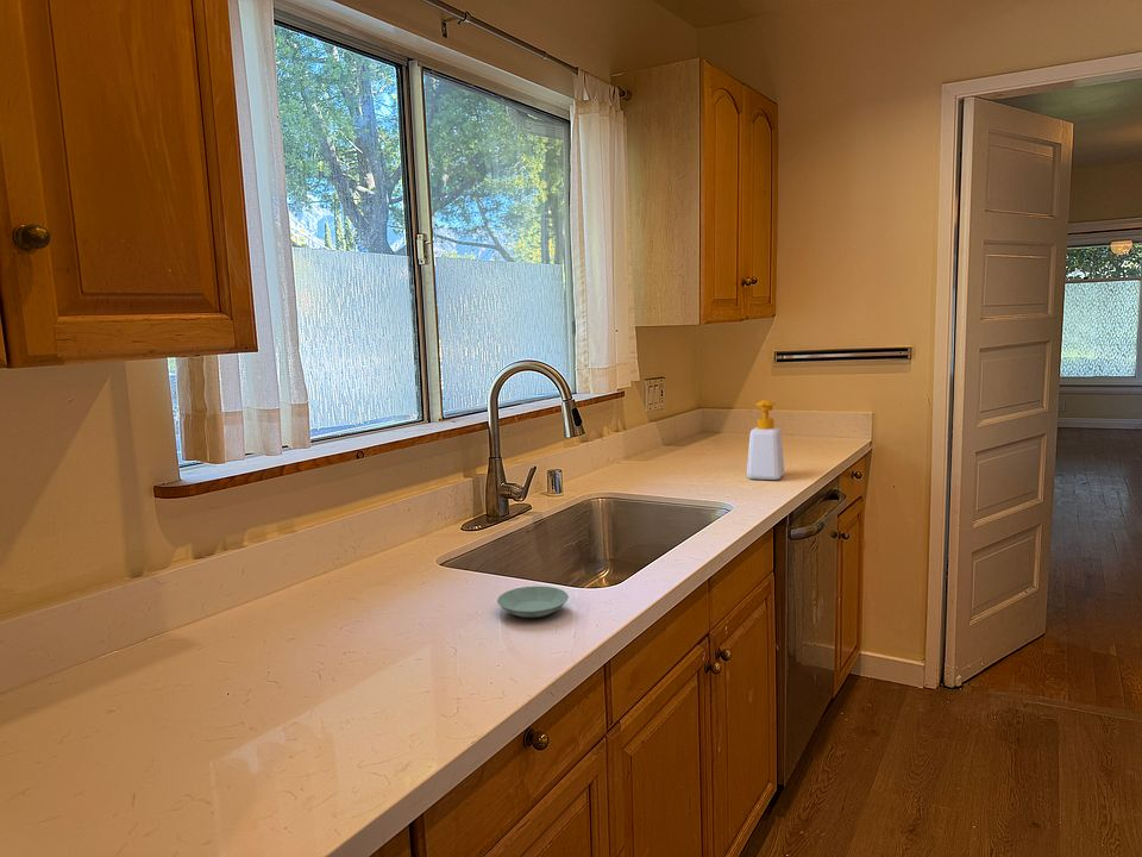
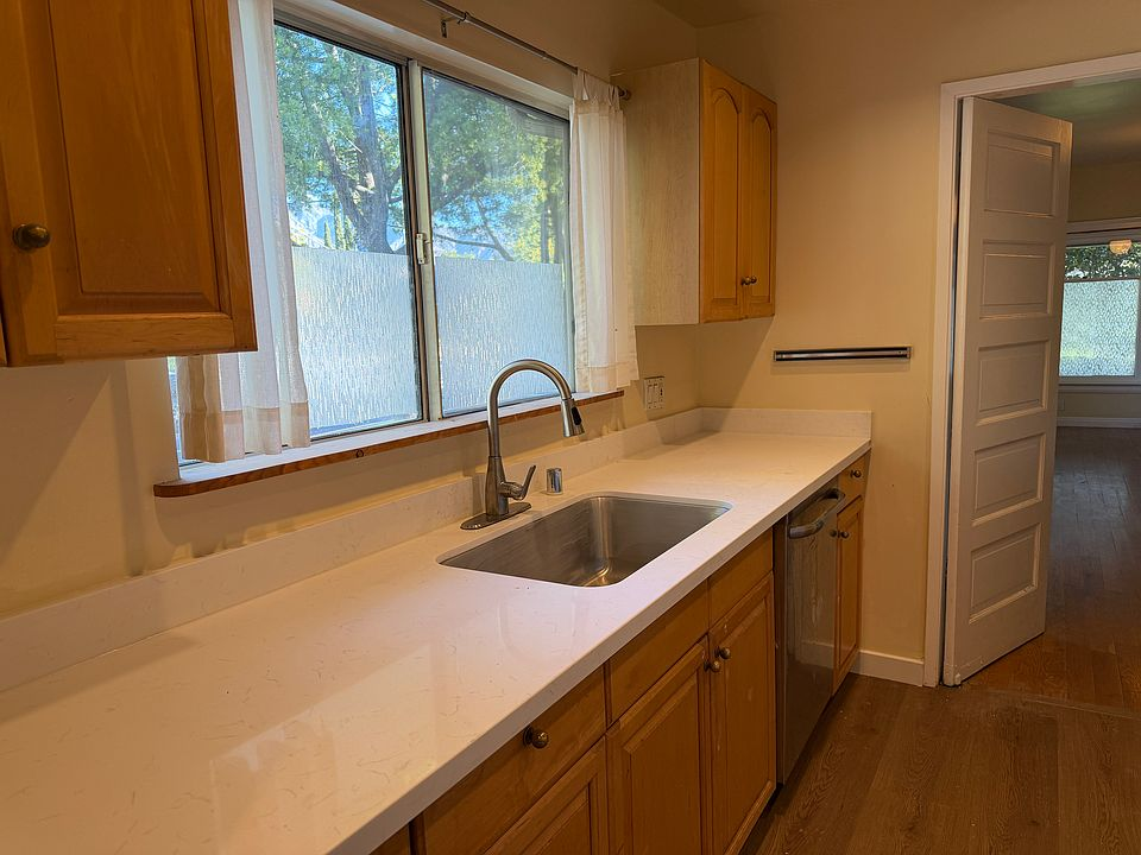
- saucer [496,584,570,619]
- soap bottle [746,399,785,481]
